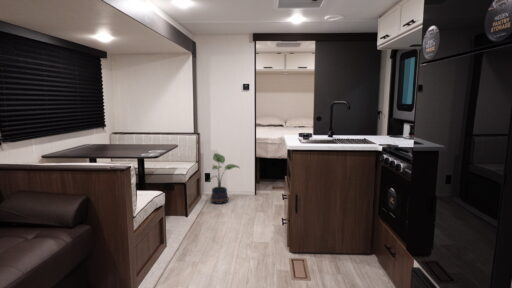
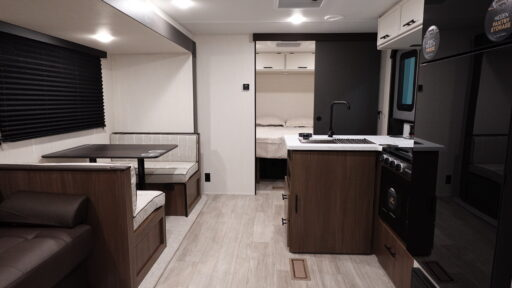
- potted plant [205,152,241,205]
